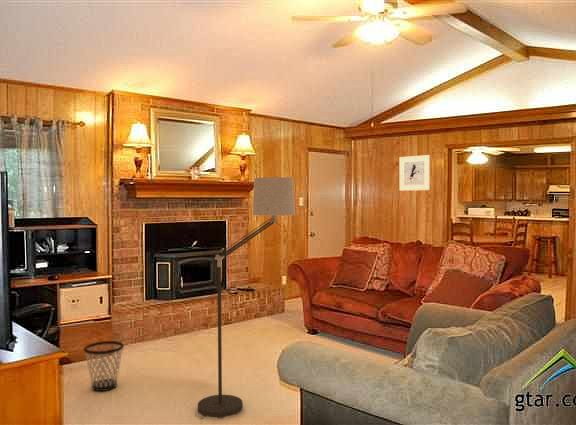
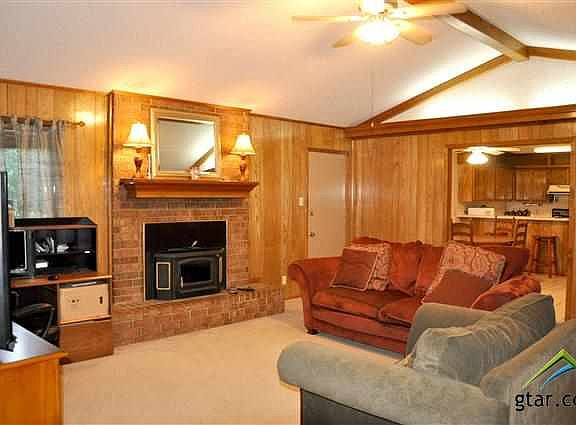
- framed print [398,154,431,192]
- floor lamp [194,176,296,420]
- wastebasket [83,340,125,392]
